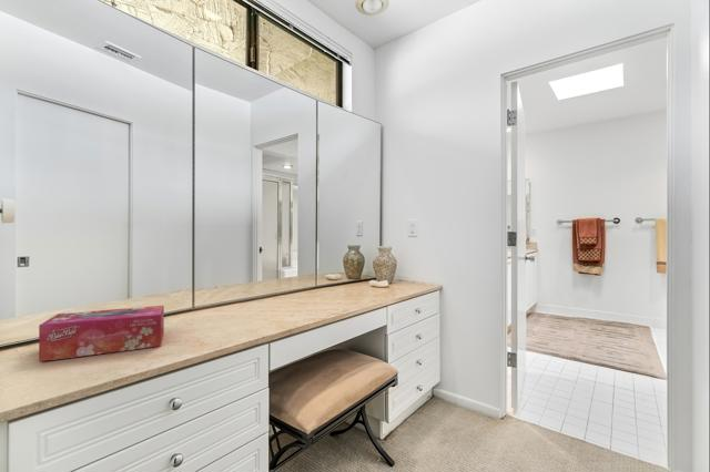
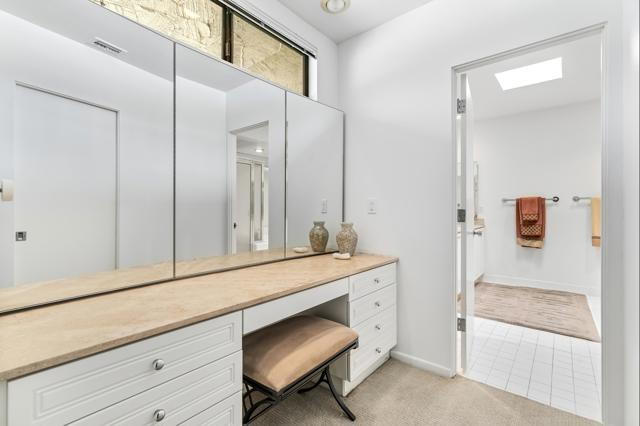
- tissue box [38,305,165,362]
